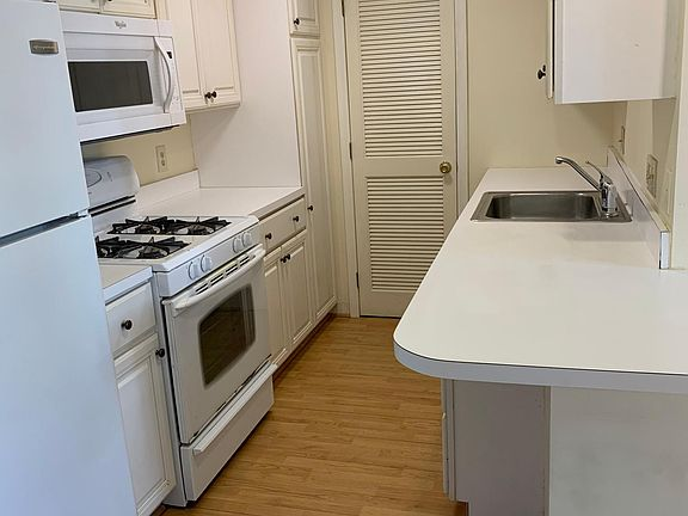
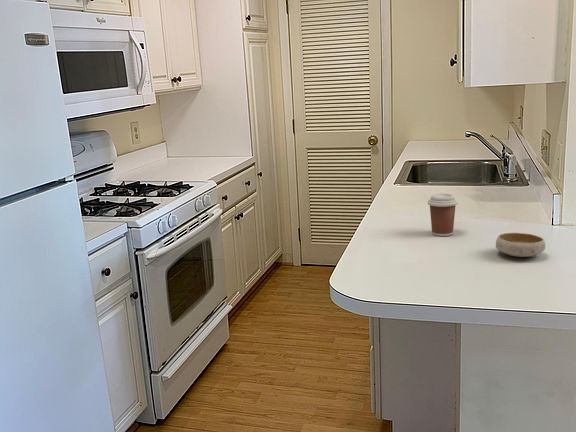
+ coffee cup [427,192,459,237]
+ bowl [495,232,546,258]
